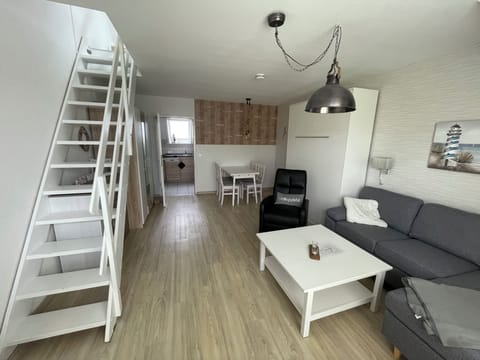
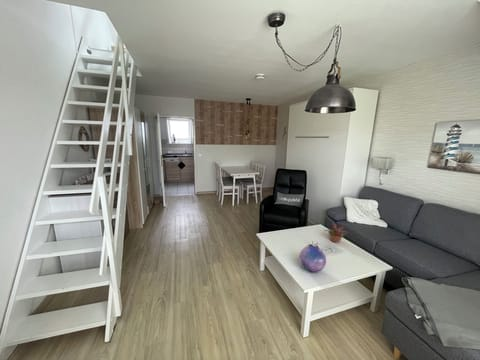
+ potted plant [323,222,350,244]
+ decorative ball [299,244,327,273]
